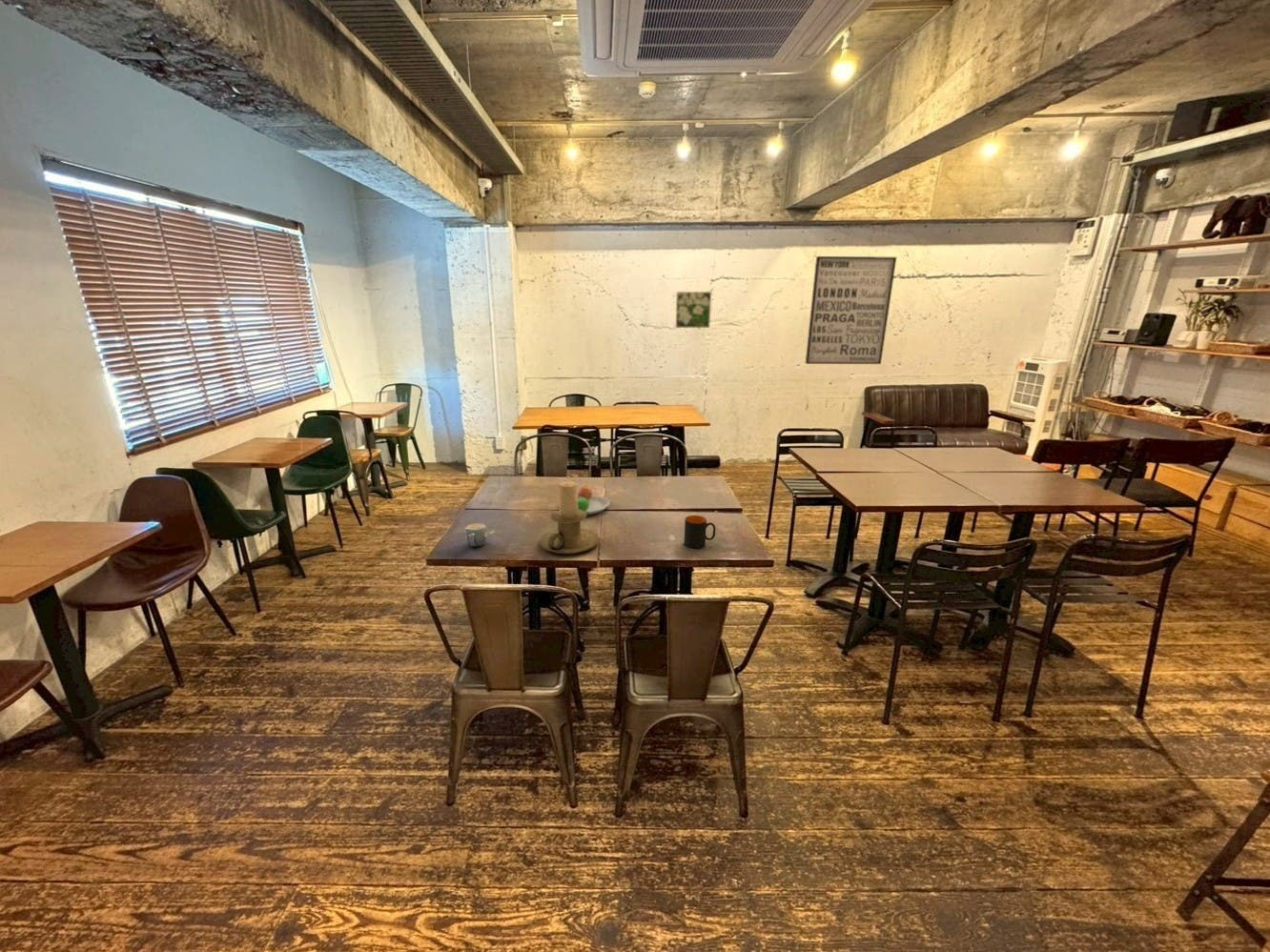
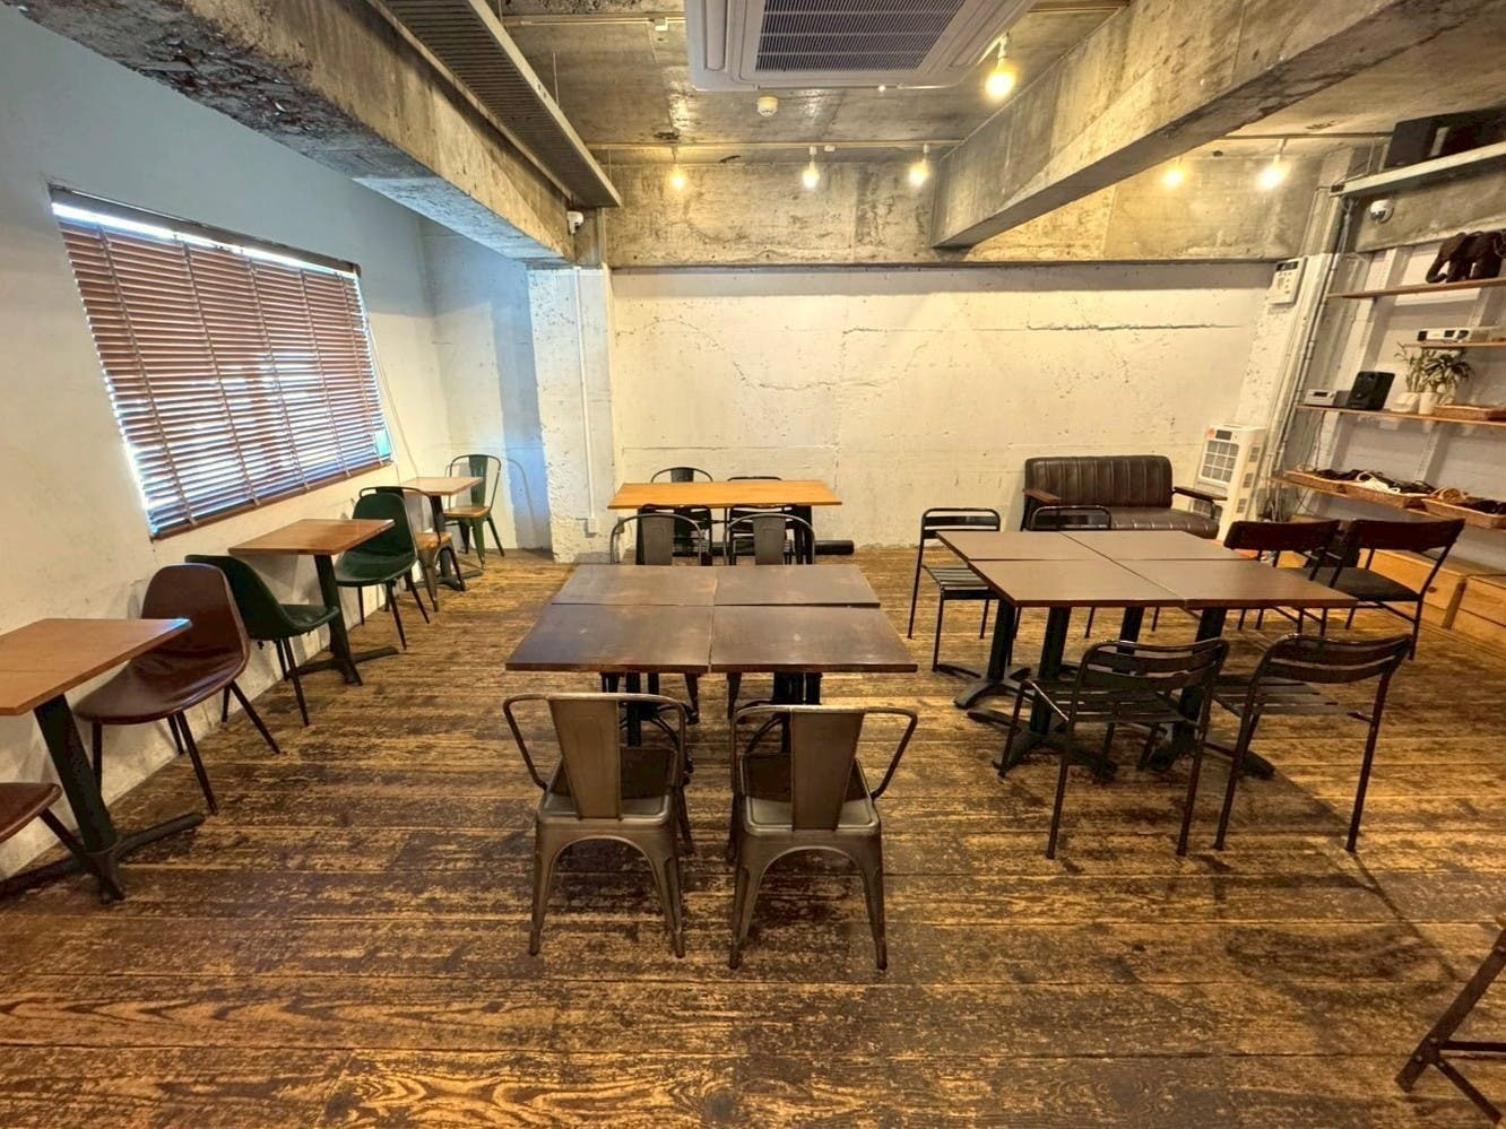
- mug [463,522,488,548]
- fruit bowl [577,484,611,516]
- mug [684,515,716,549]
- candle holder [538,481,601,555]
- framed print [674,291,712,329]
- wall art [805,255,897,365]
